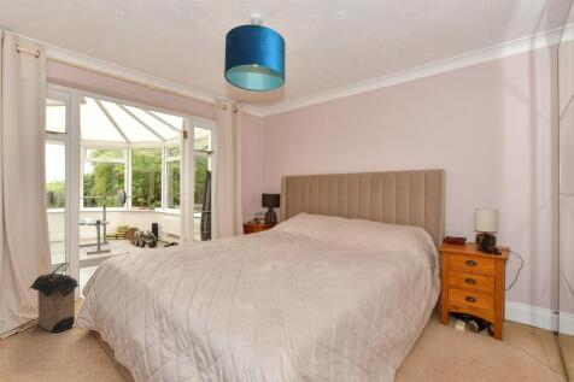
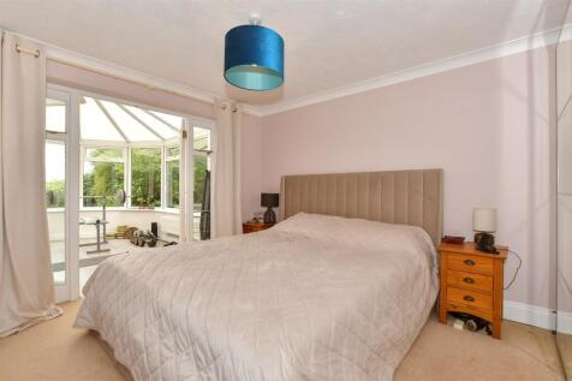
- laundry hamper [29,261,81,334]
